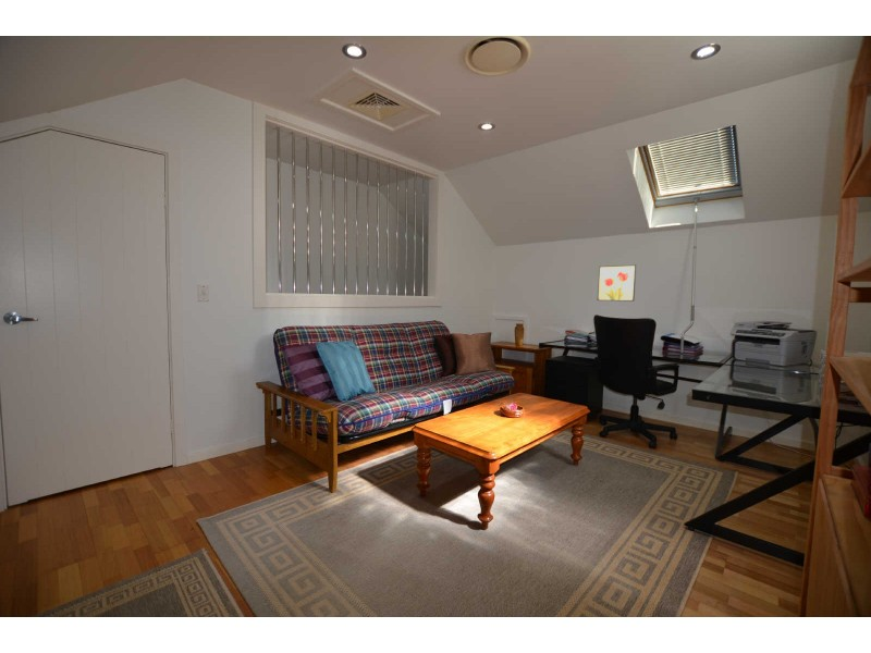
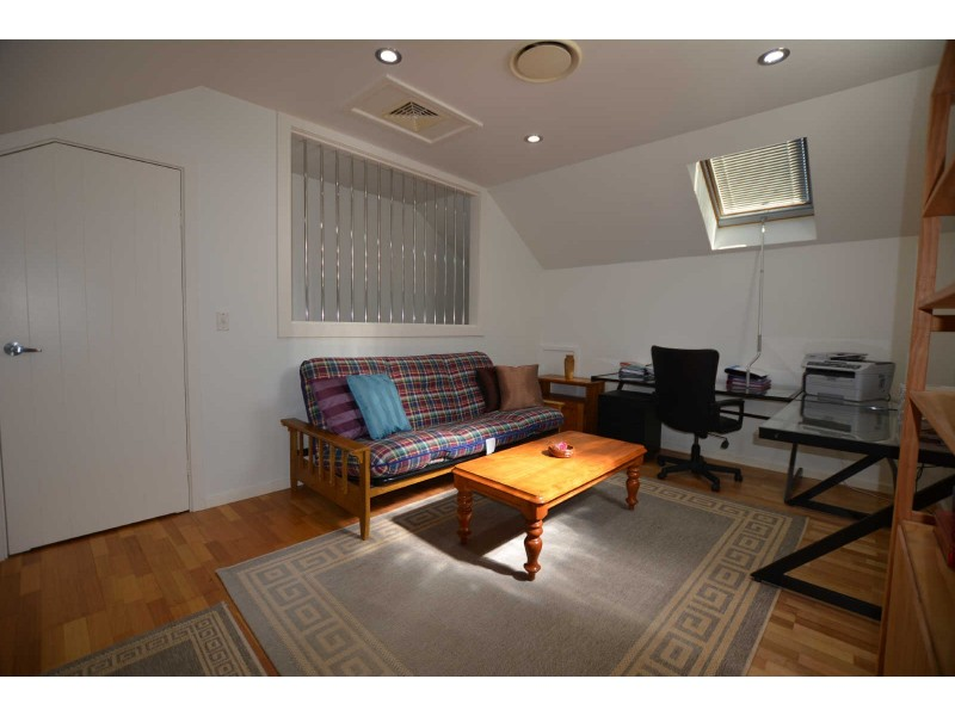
- wall art [596,263,637,303]
